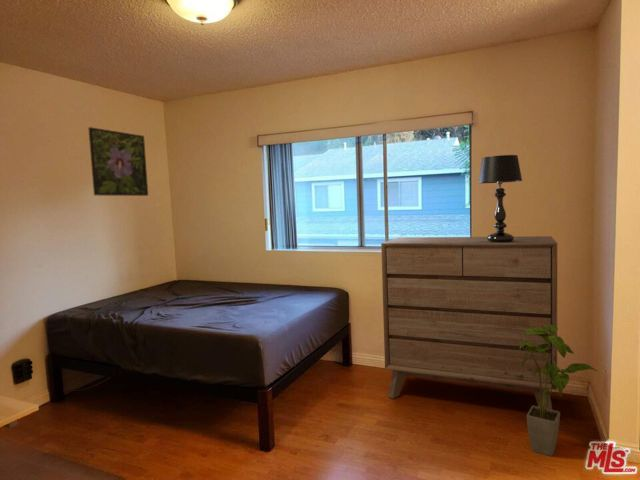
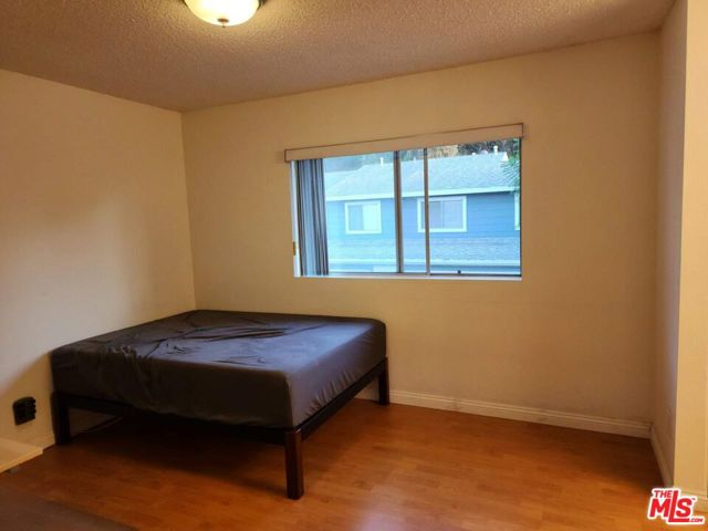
- house plant [518,324,599,457]
- table lamp [477,154,523,242]
- dresser [380,235,558,410]
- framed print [88,126,149,197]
